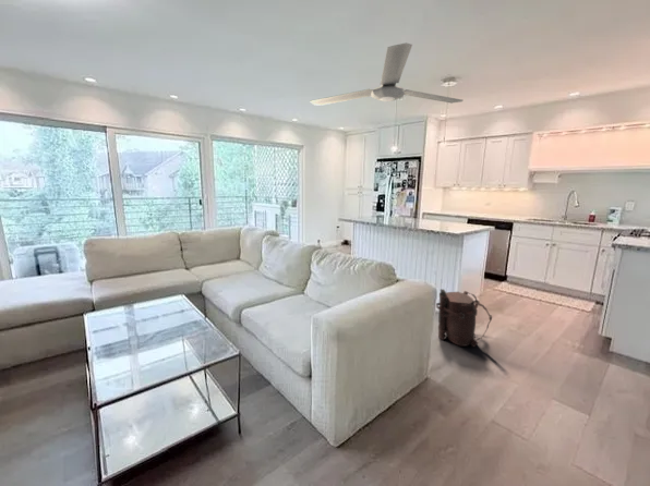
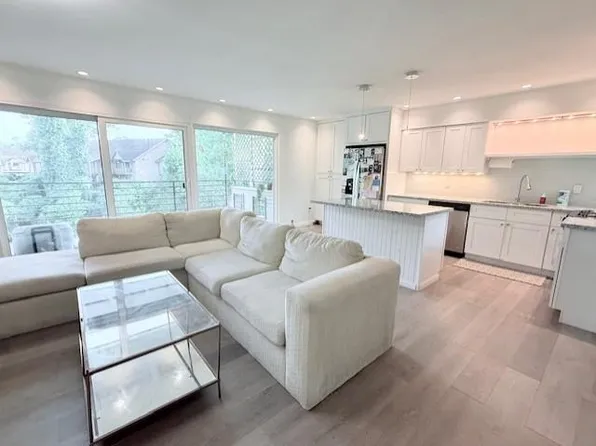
- ceiling fan [309,41,464,107]
- backpack [435,288,493,349]
